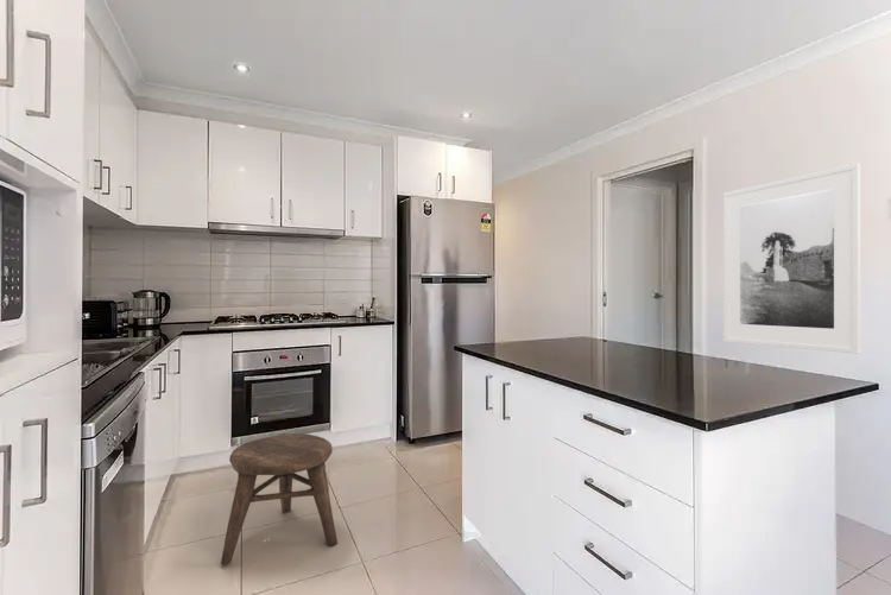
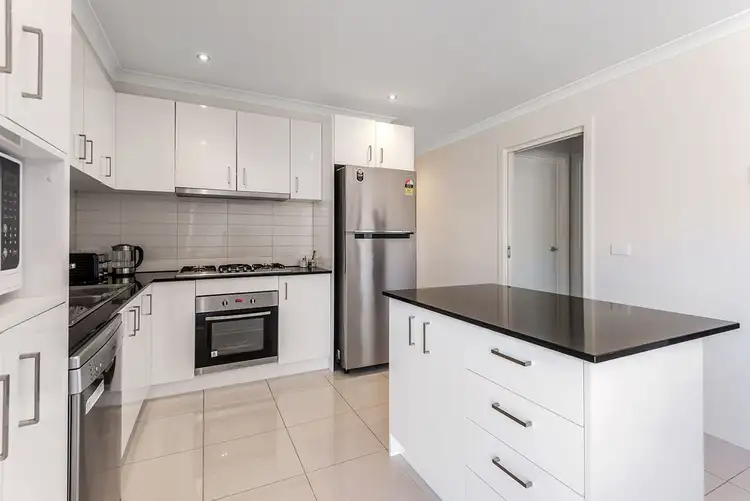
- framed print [722,163,861,355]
- stool [220,432,339,566]
